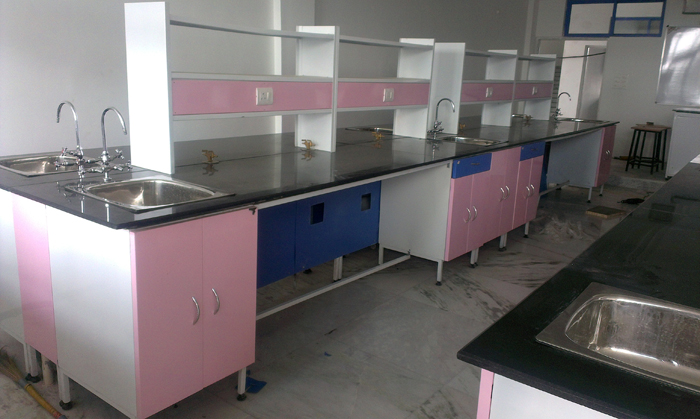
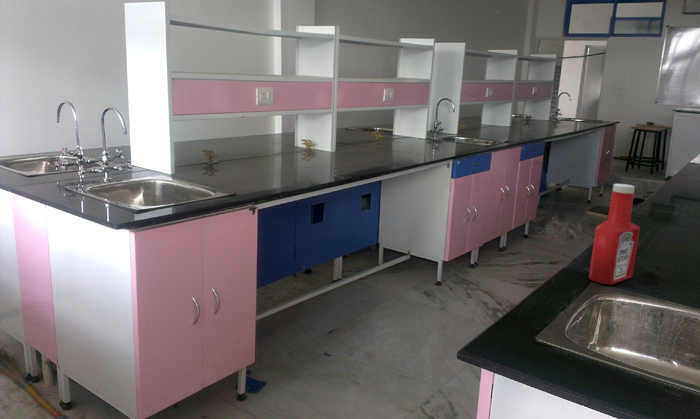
+ soap bottle [588,183,641,286]
